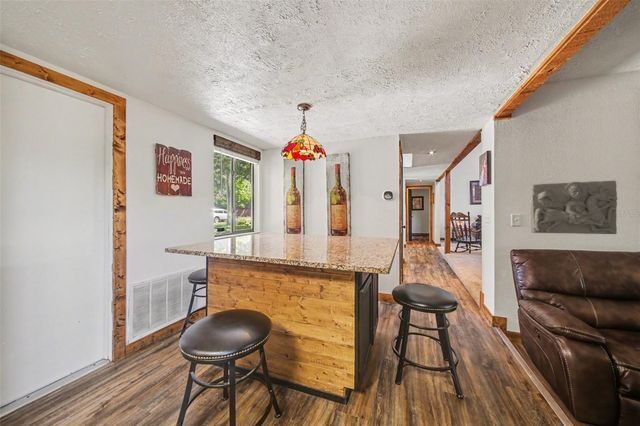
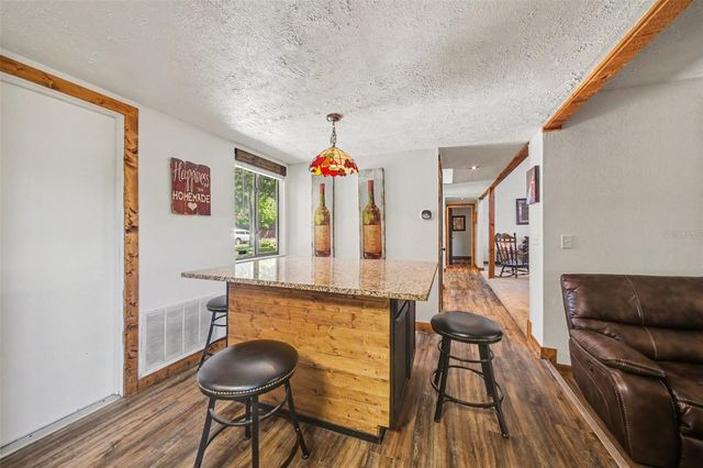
- relief panel [530,180,619,235]
